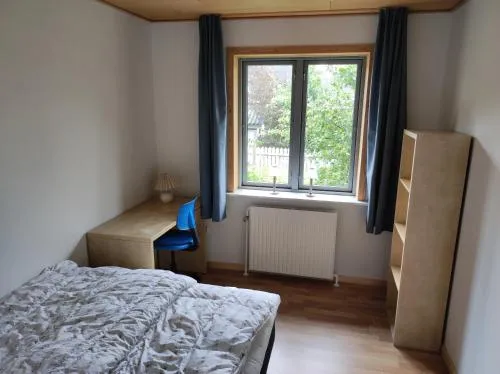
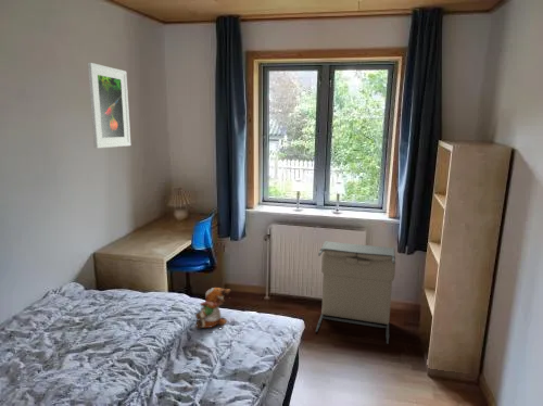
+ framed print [87,62,131,149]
+ stuffed animal [192,287,232,329]
+ laundry hamper [315,240,396,345]
